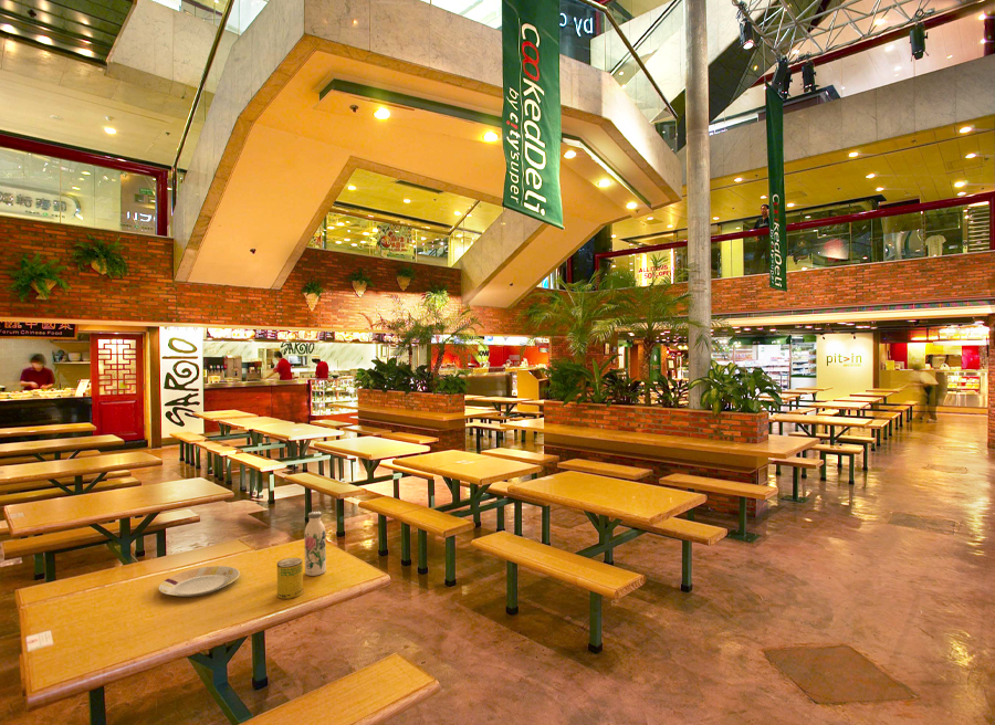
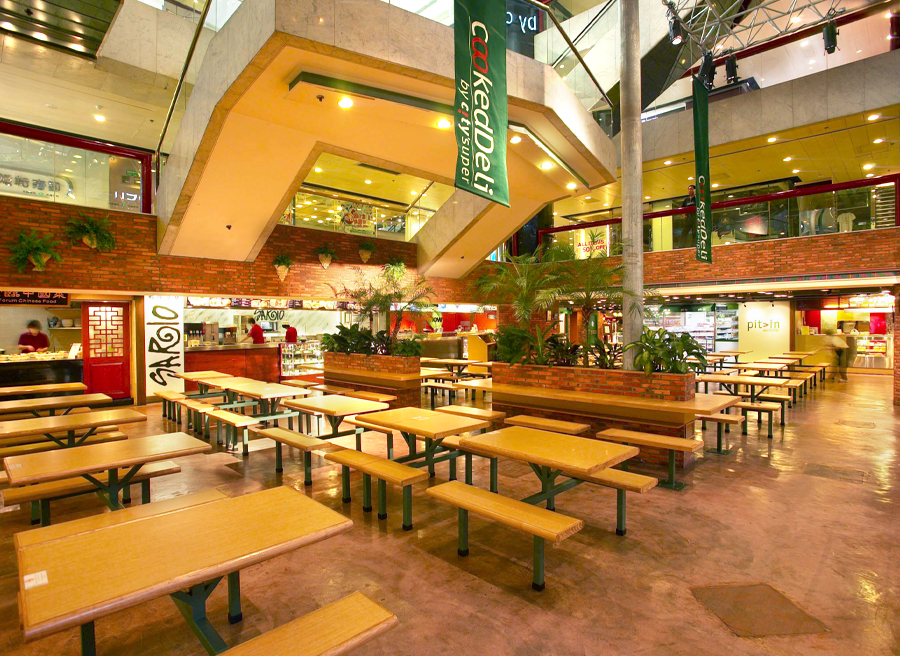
- beverage can [276,557,304,600]
- water bottle [303,511,327,577]
- plate [158,565,241,598]
